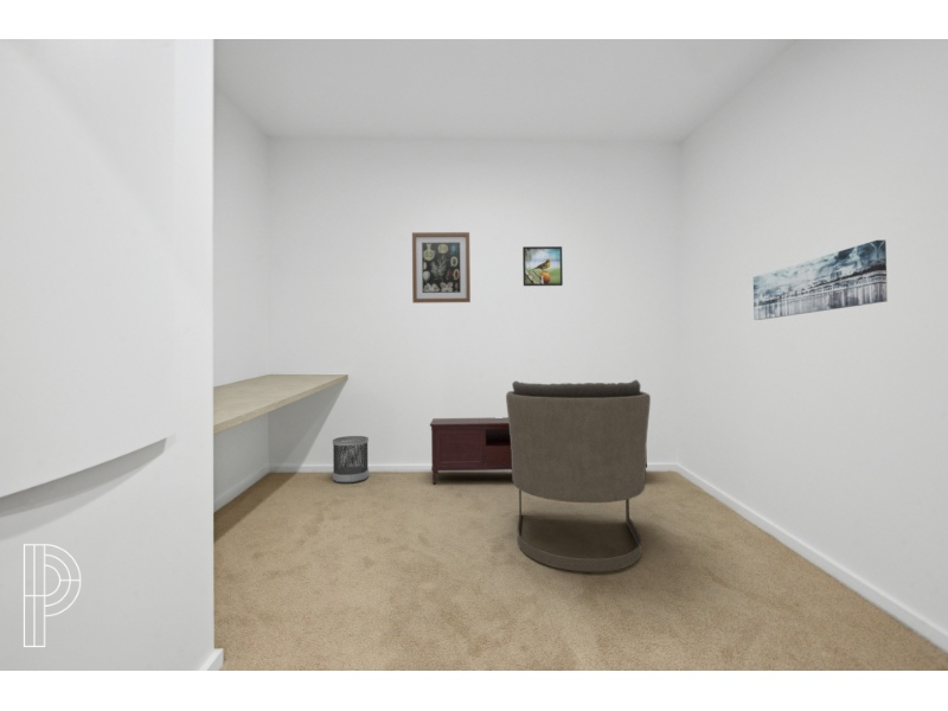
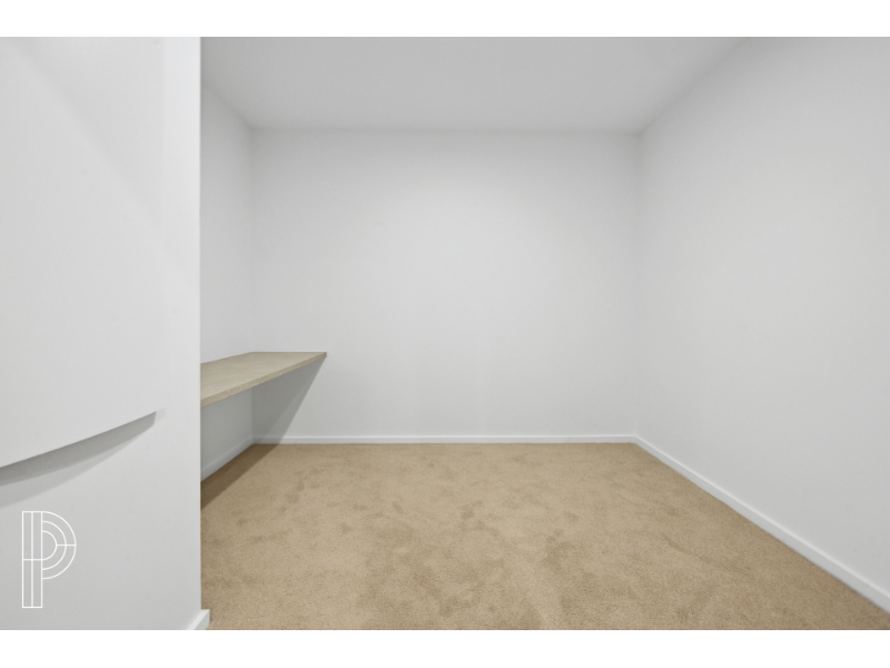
- wastebasket [332,435,370,483]
- armchair [505,379,652,572]
- media console [429,416,648,486]
- wall art [752,239,889,321]
- wall art [411,231,472,305]
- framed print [521,245,564,287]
